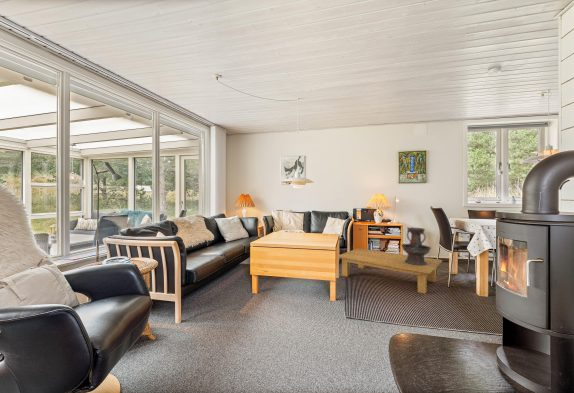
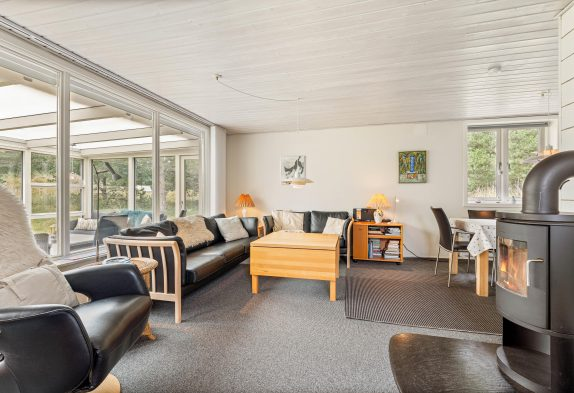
- decorative urn [400,226,432,265]
- coffee table [338,247,443,295]
